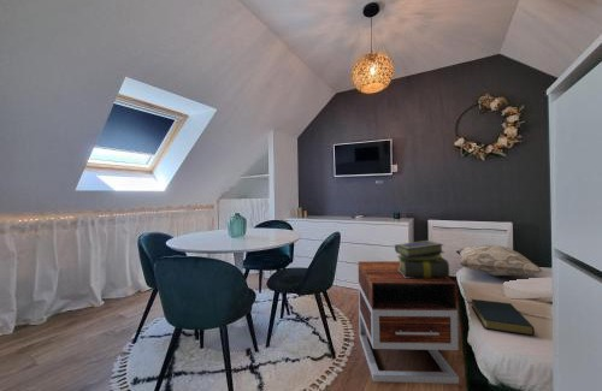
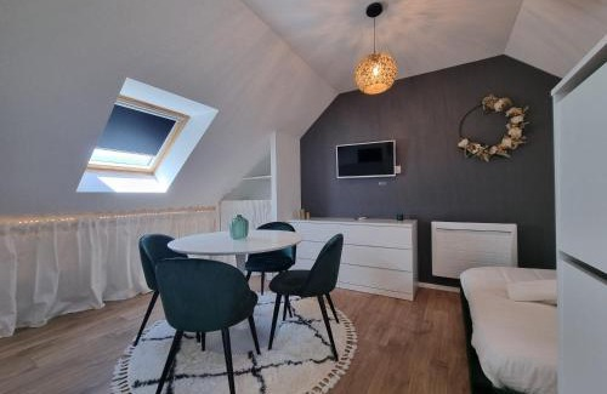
- nightstand [358,260,460,385]
- stack of books [394,239,450,278]
- hardback book [470,298,536,337]
- decorative pillow [455,243,543,277]
